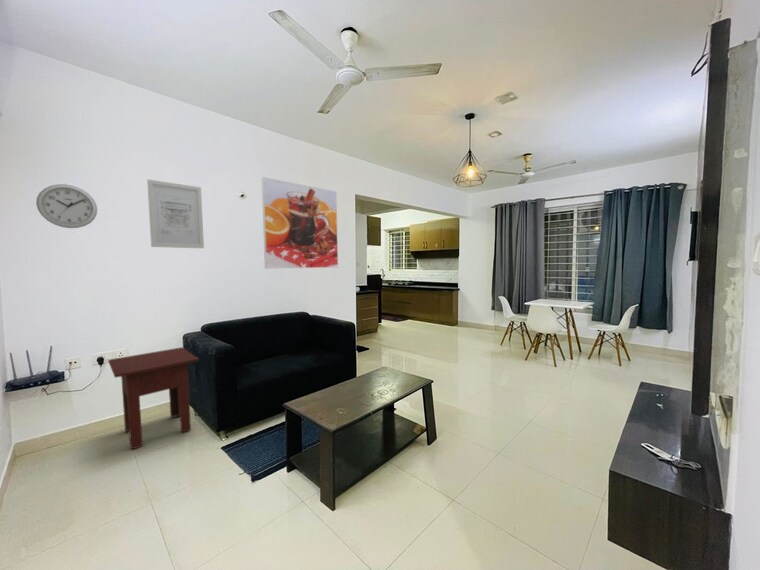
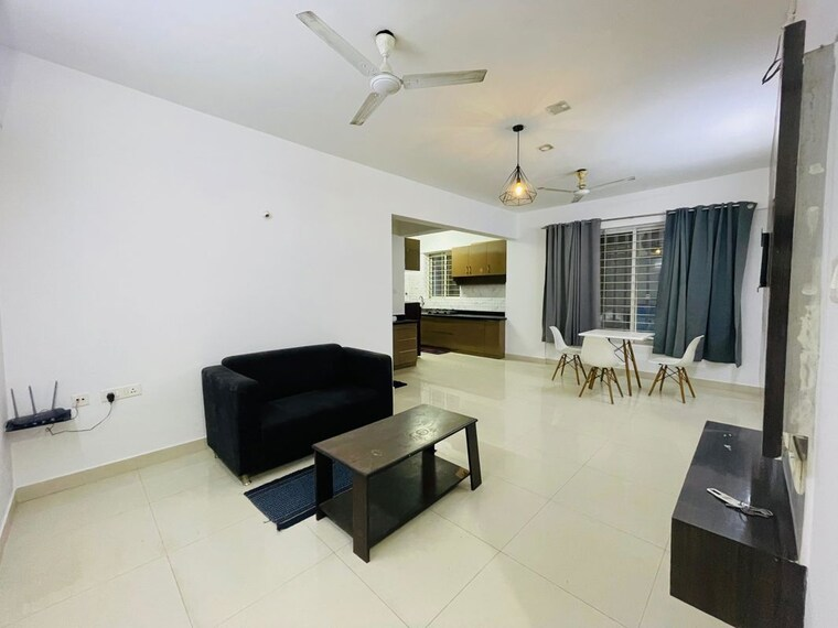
- wall art [146,178,205,249]
- side table [107,346,200,451]
- wall clock [35,183,98,229]
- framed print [261,176,339,270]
